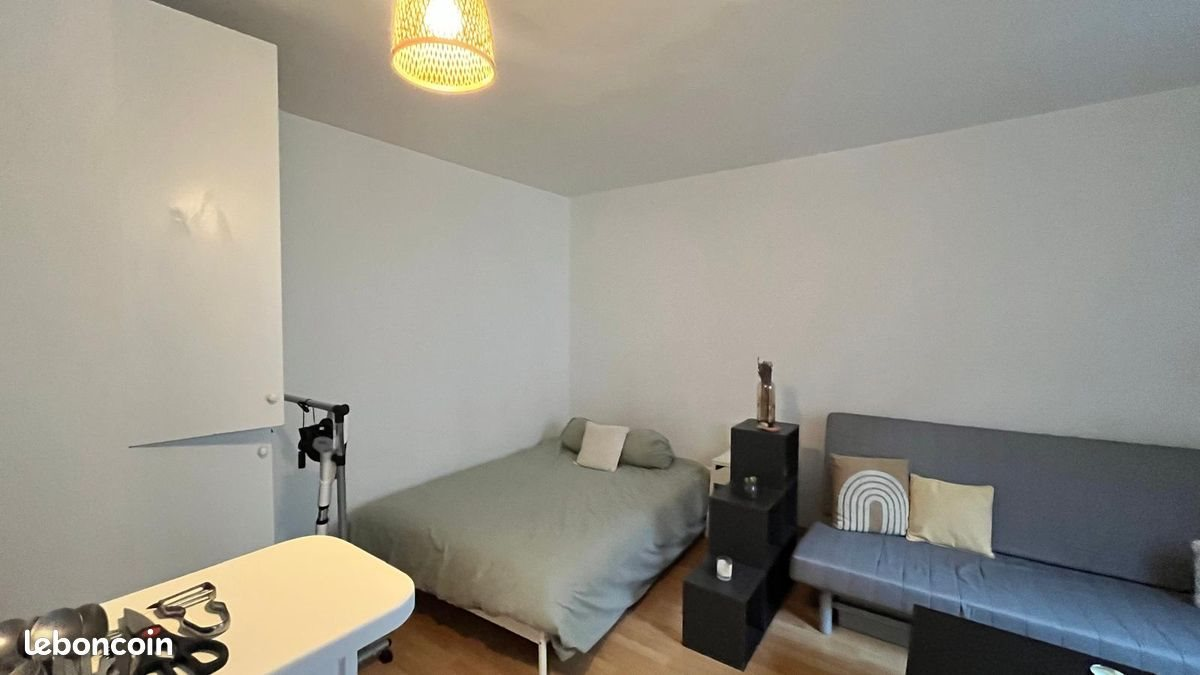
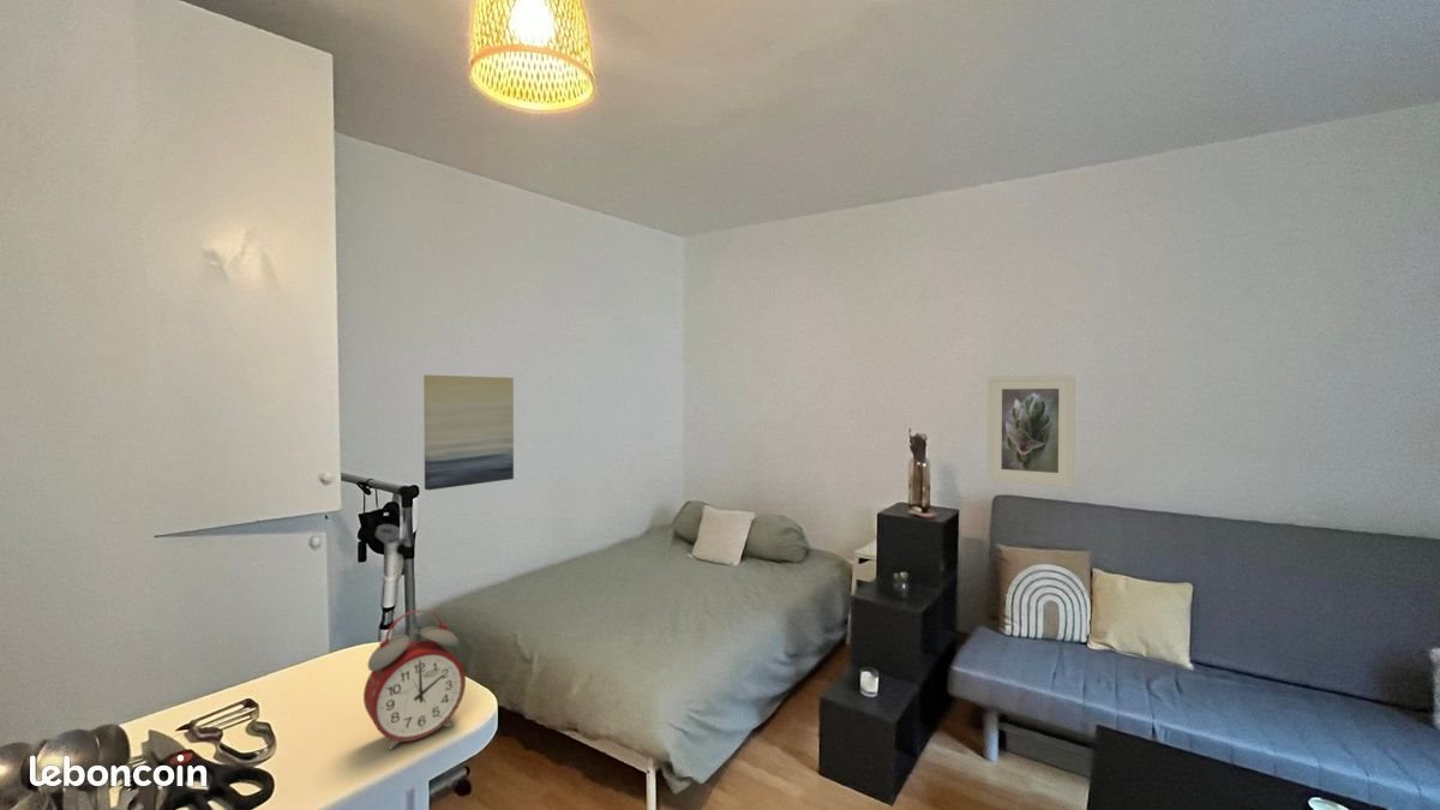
+ wall art [422,374,515,491]
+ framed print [986,373,1076,488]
+ alarm clock [362,608,467,751]
